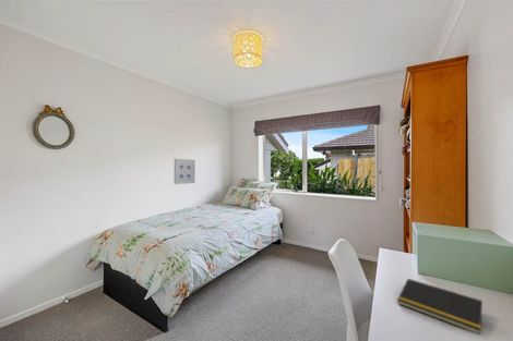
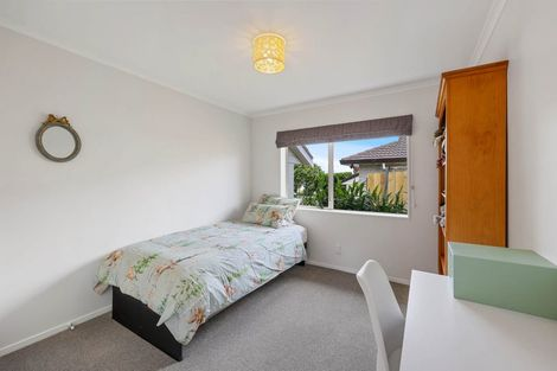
- wall art [174,158,196,185]
- notepad [396,278,484,336]
